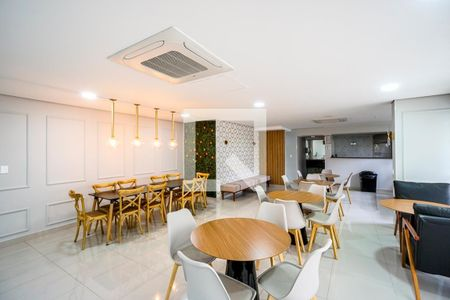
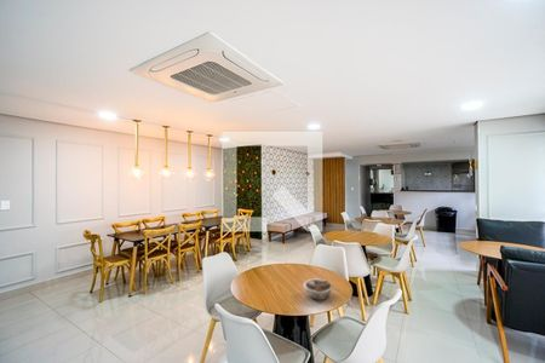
+ succulent planter [303,278,333,301]
